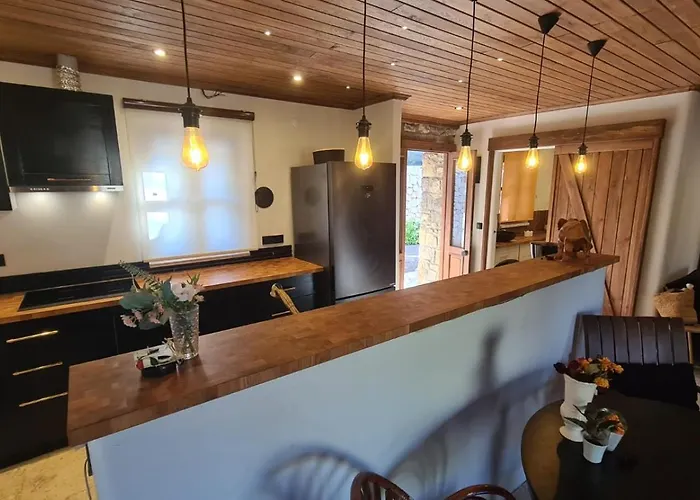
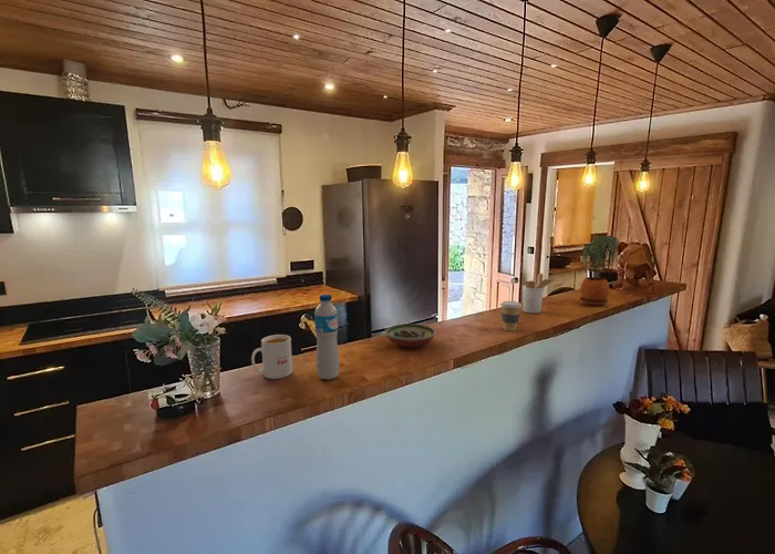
+ coffee cup [499,300,523,332]
+ water bottle [313,294,340,380]
+ decorative bowl [383,322,437,348]
+ potted plant [578,235,620,307]
+ utensil holder [521,273,557,315]
+ mug [250,334,293,380]
